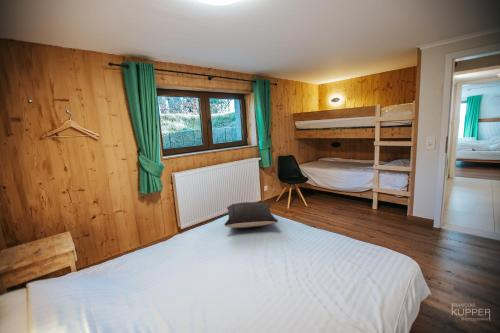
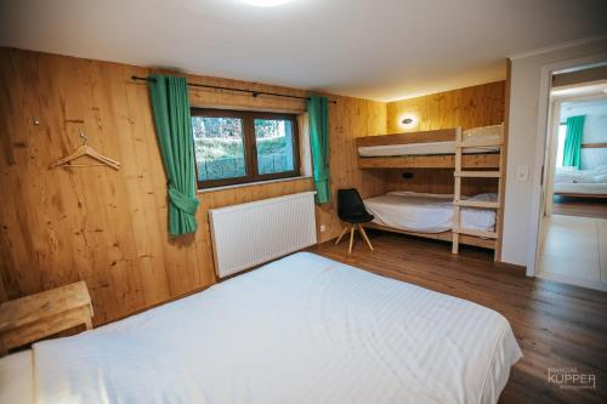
- pillow [224,201,279,229]
